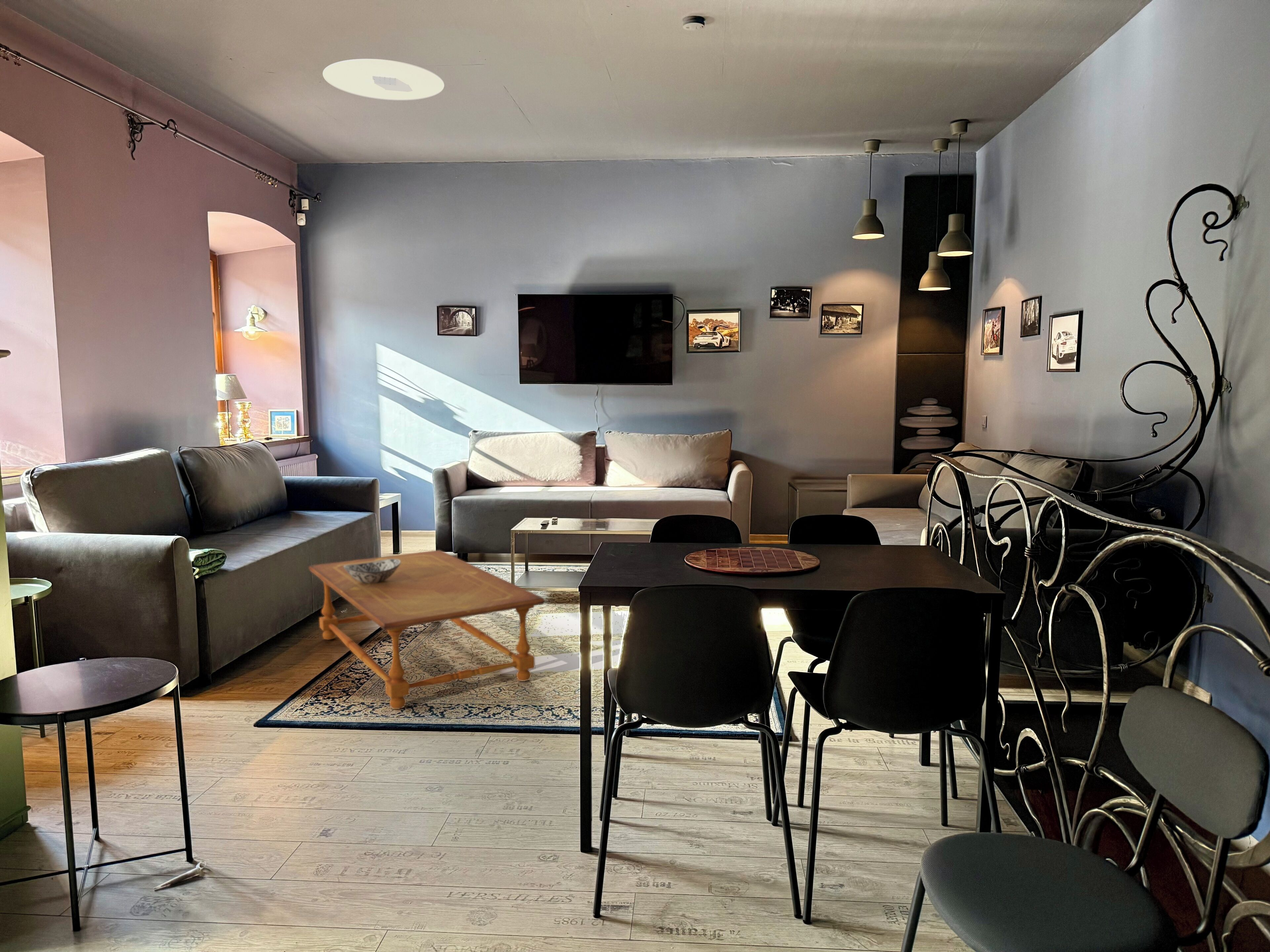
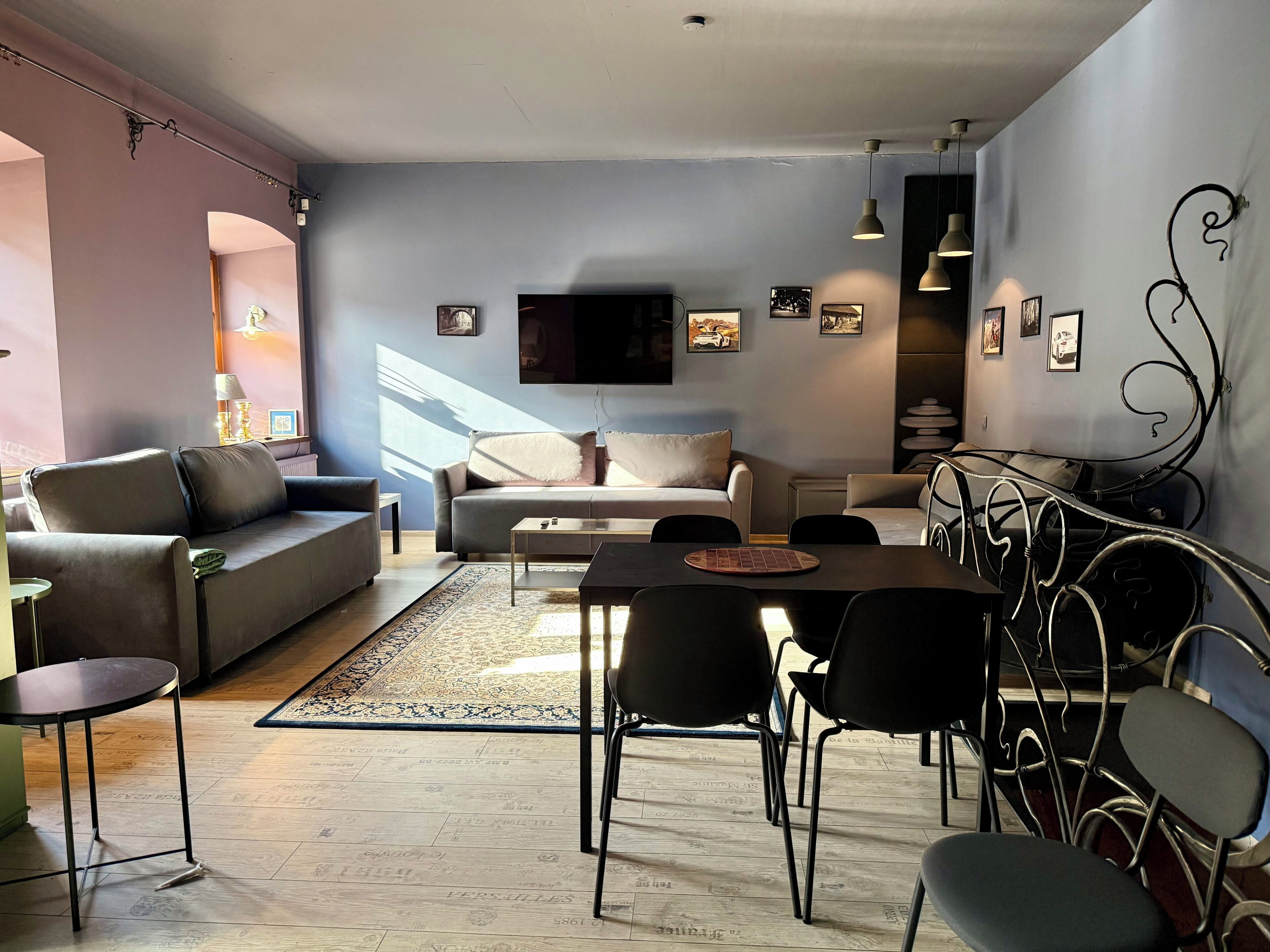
- ceiling light [322,59,445,101]
- decorative bowl [344,559,401,583]
- coffee table [308,550,546,709]
